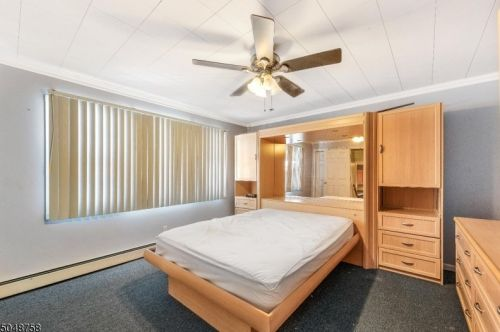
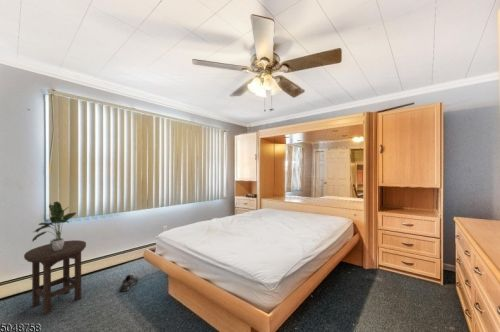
+ stool [23,239,87,316]
+ shoe [118,273,139,293]
+ potted plant [31,201,77,251]
